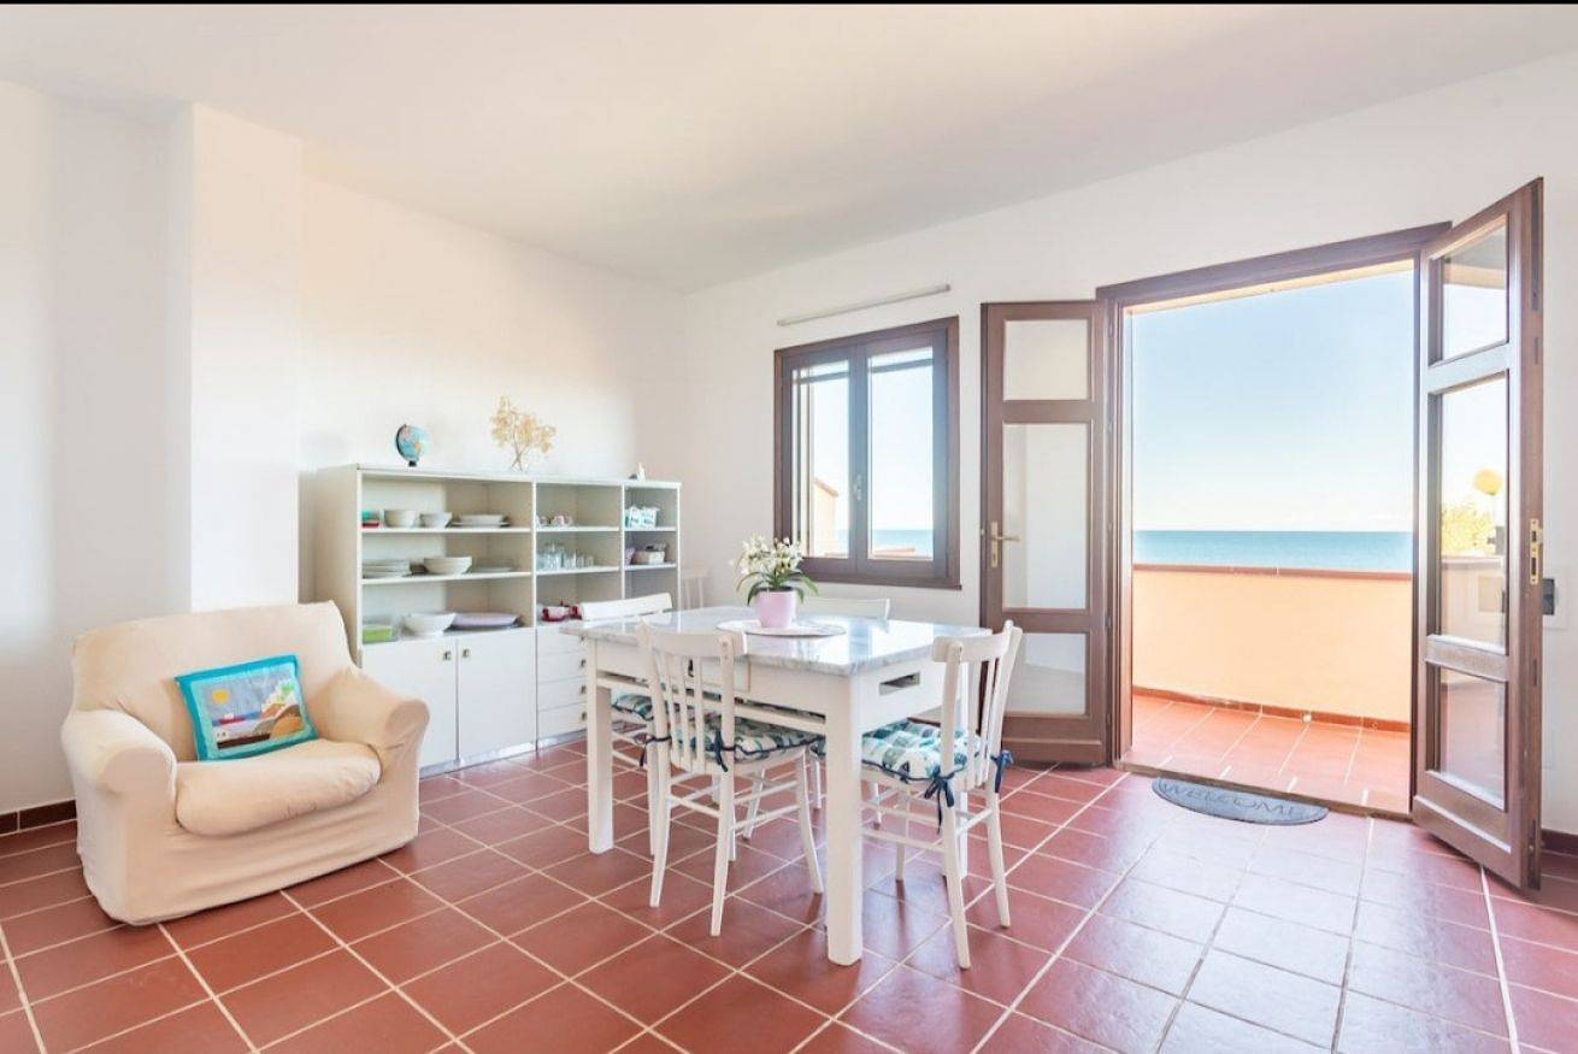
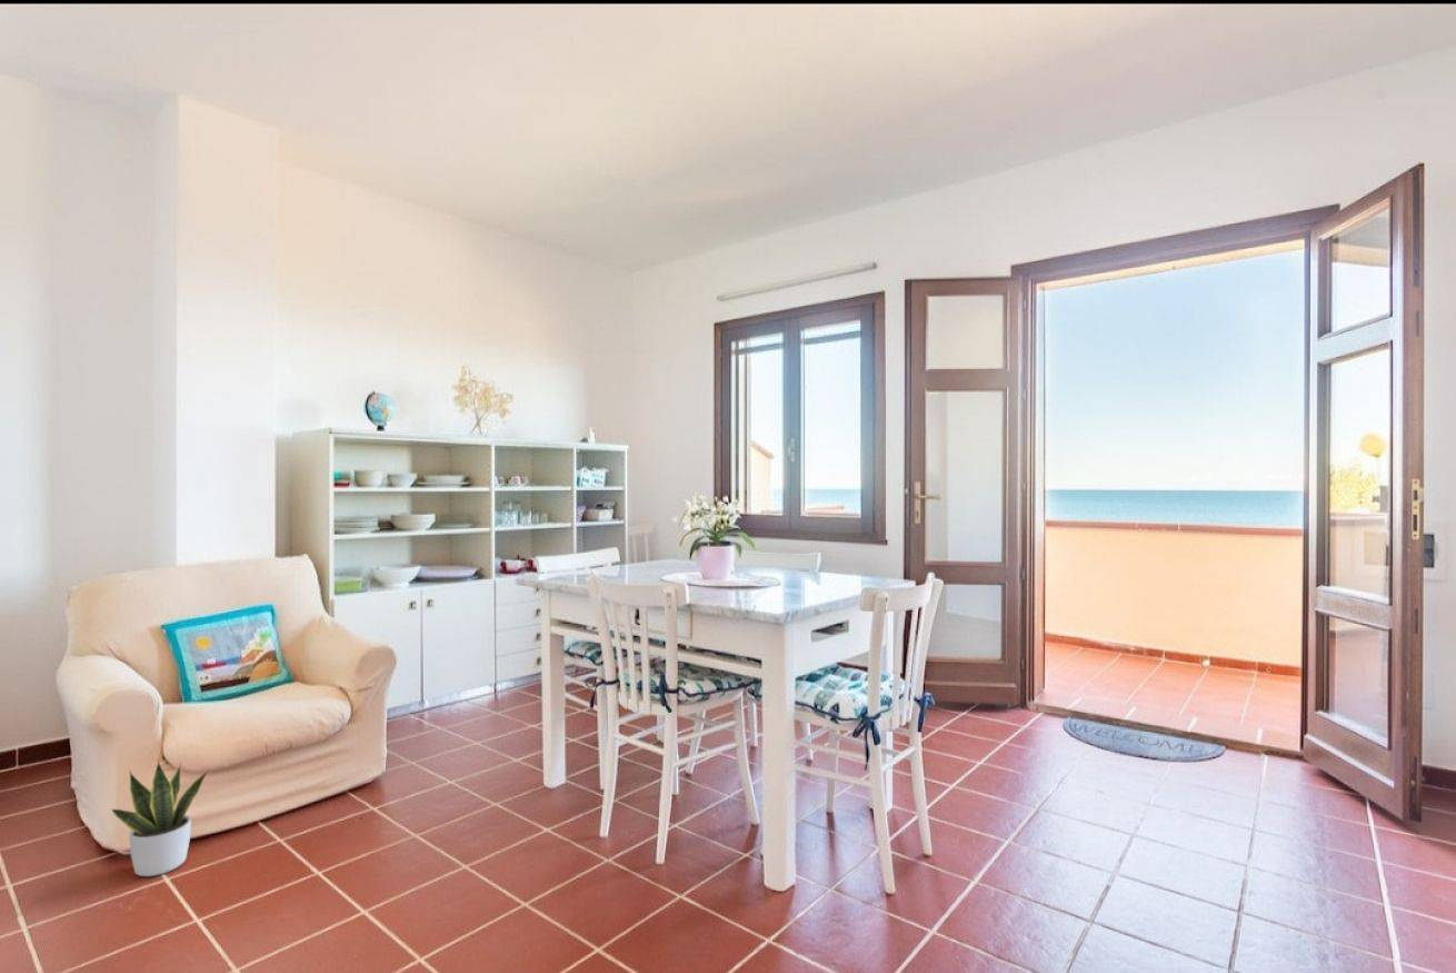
+ potted plant [110,758,209,877]
